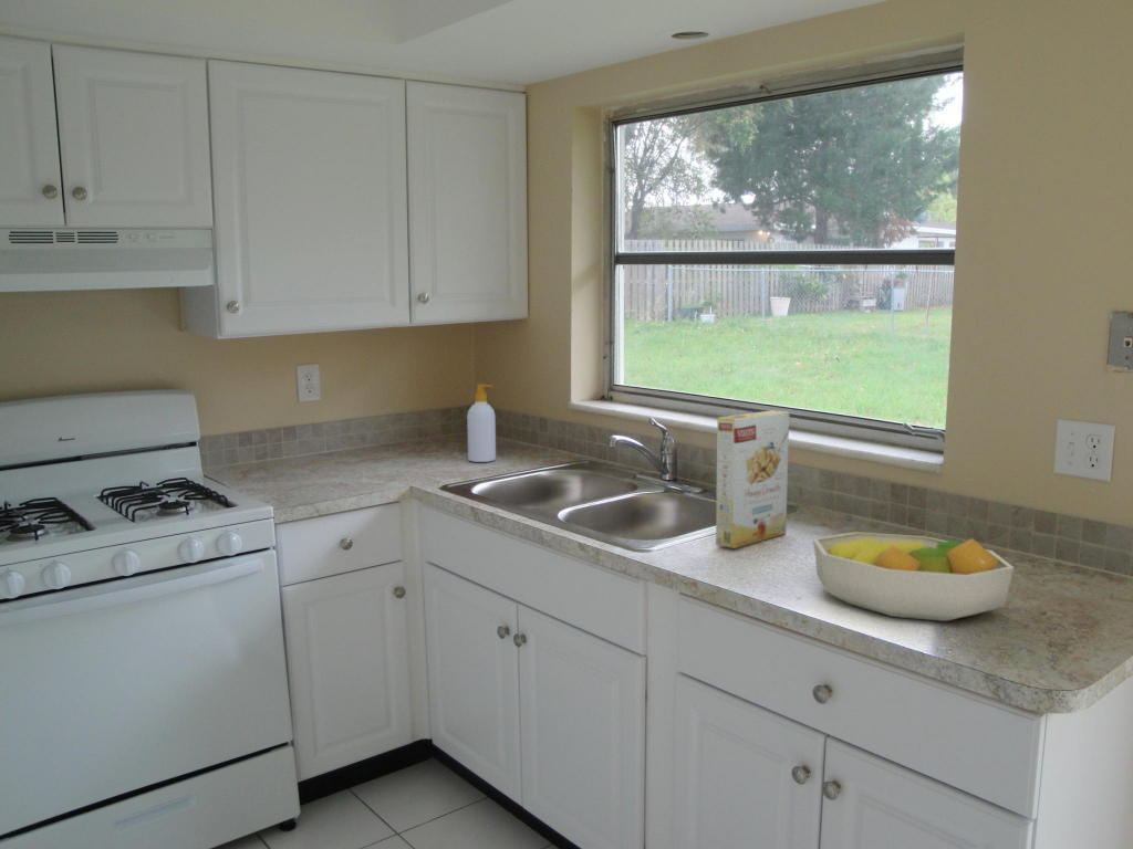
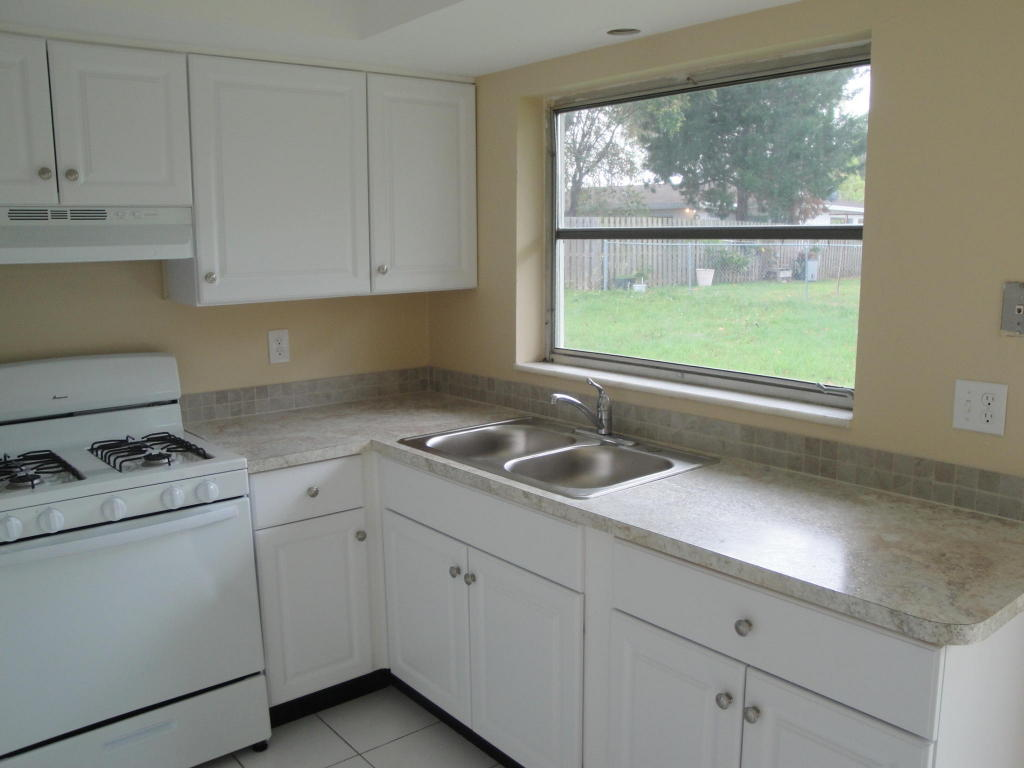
- cereal box [715,409,790,549]
- fruit bowl [812,531,1016,622]
- soap bottle [466,382,497,463]
